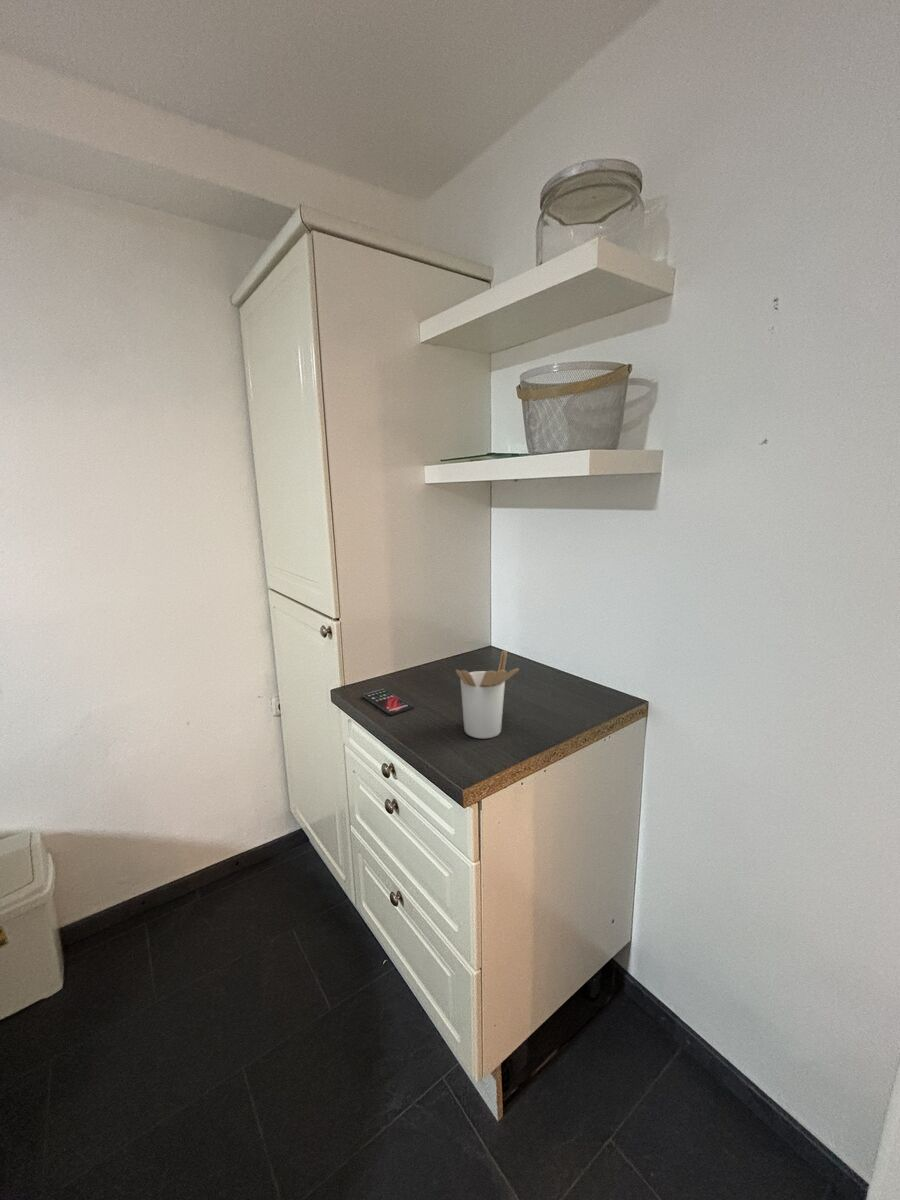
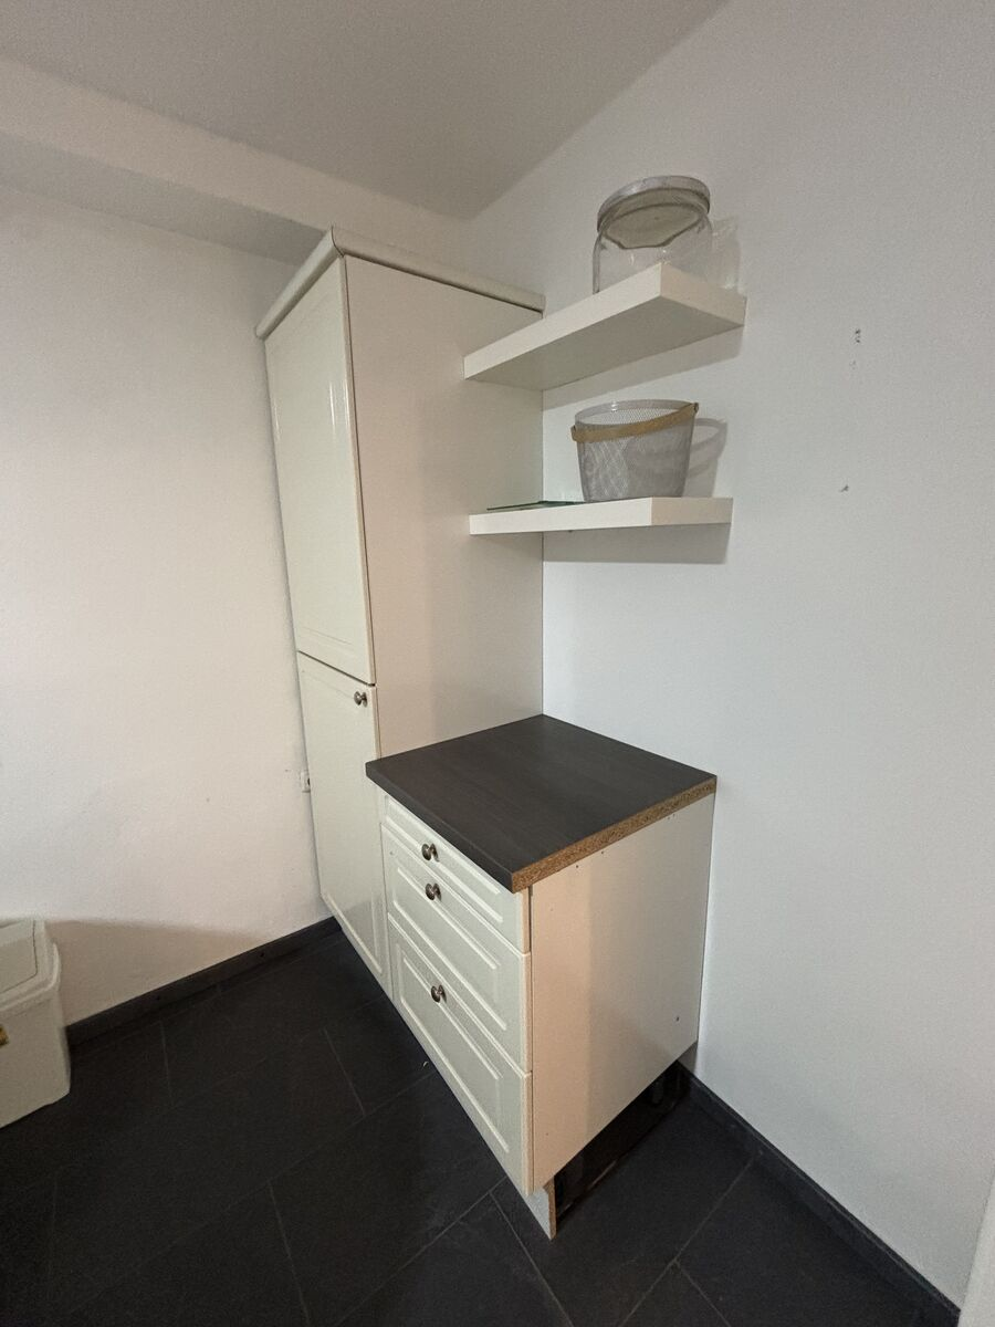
- utensil holder [455,649,520,739]
- smartphone [362,687,415,716]
